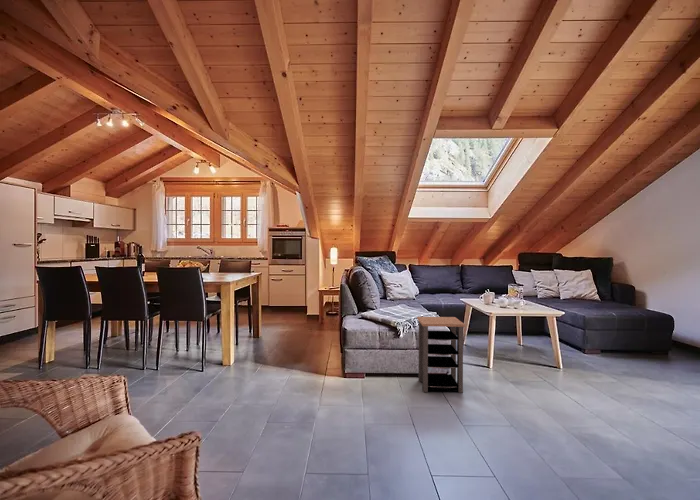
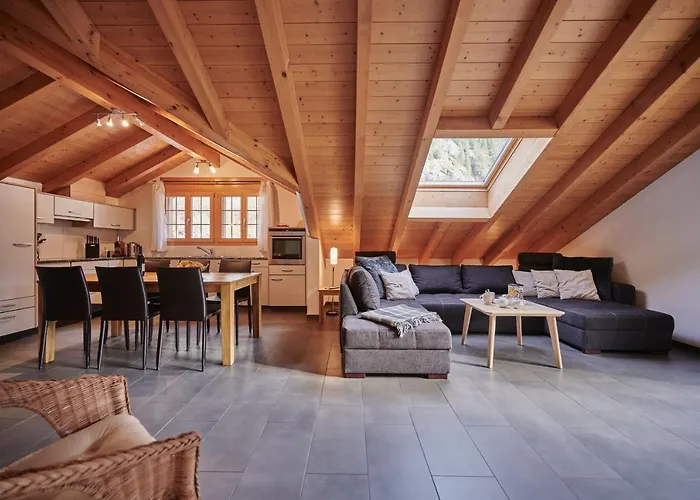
- side table [416,316,466,394]
